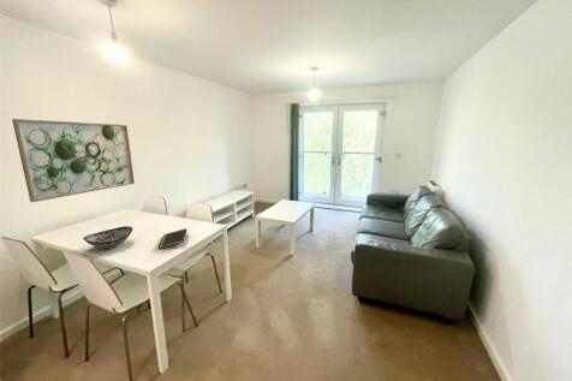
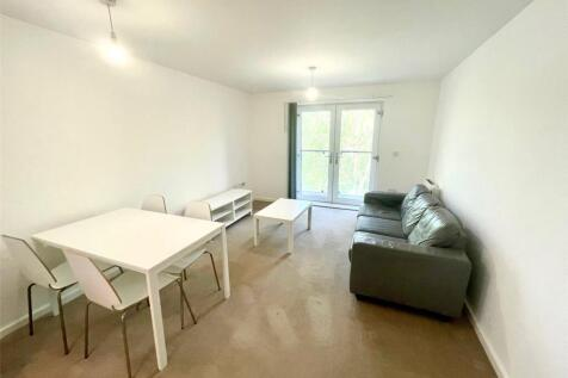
- decorative bowl [82,225,133,250]
- wall art [11,118,136,203]
- notepad [156,227,189,250]
